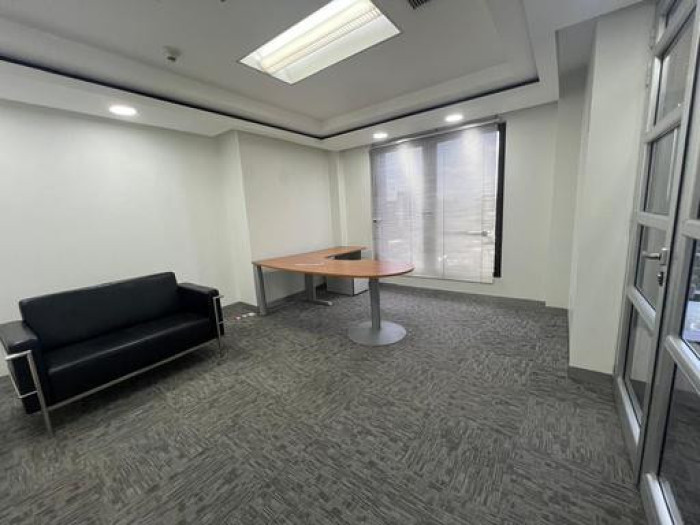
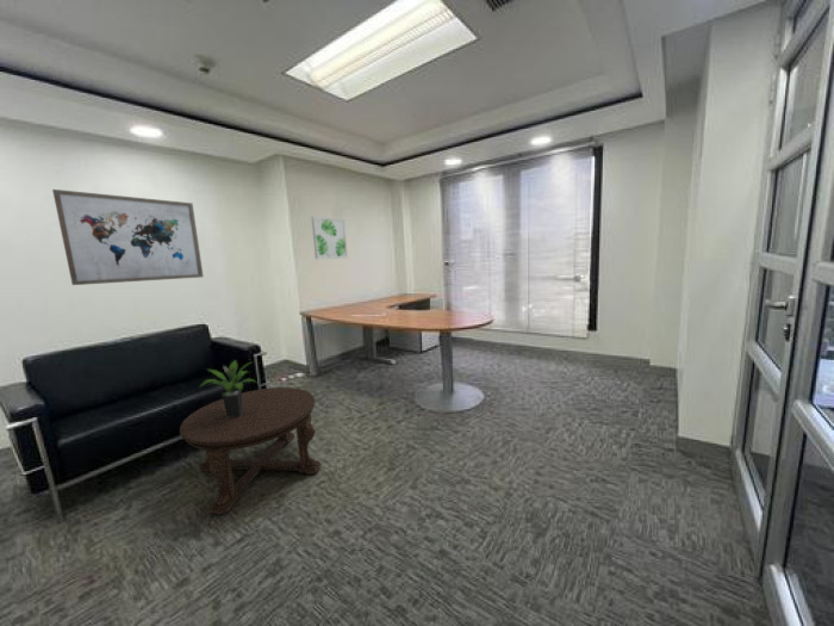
+ wall art [51,188,205,286]
+ potted plant [198,359,259,419]
+ coffee table [179,386,323,516]
+ wall art [311,216,349,260]
